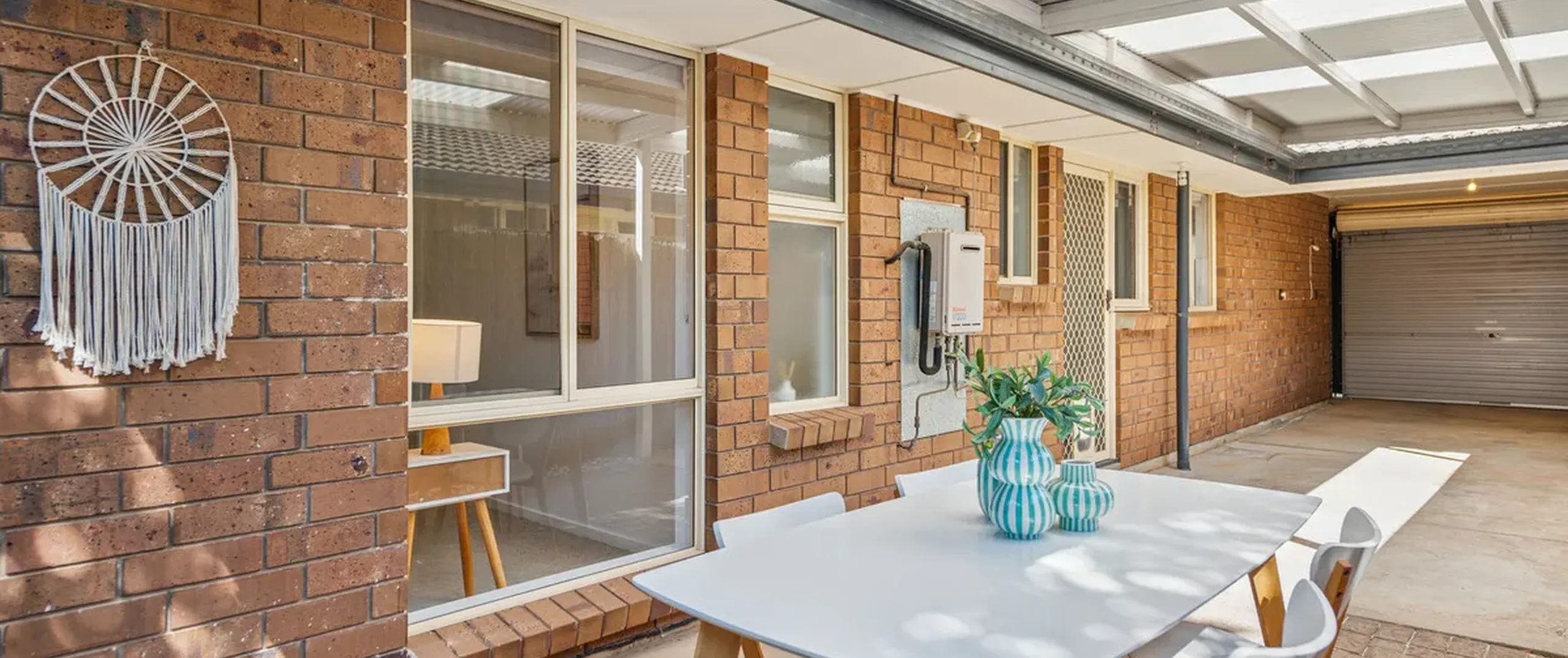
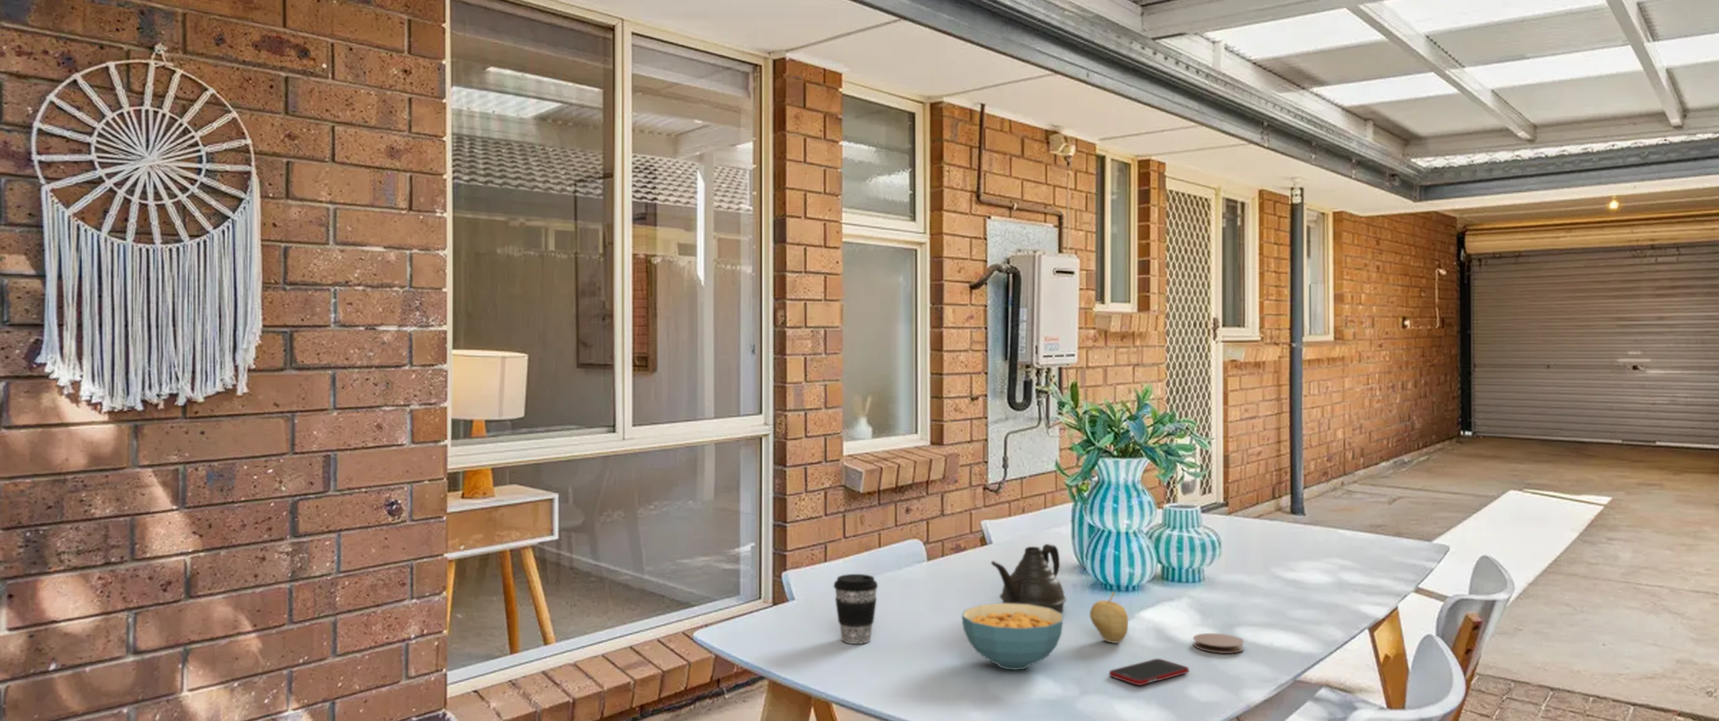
+ coaster [1193,632,1244,654]
+ cell phone [1108,657,1189,686]
+ teapot [990,543,1068,614]
+ cereal bowl [960,603,1065,671]
+ fruit [1089,591,1129,644]
+ coffee cup [832,573,878,644]
